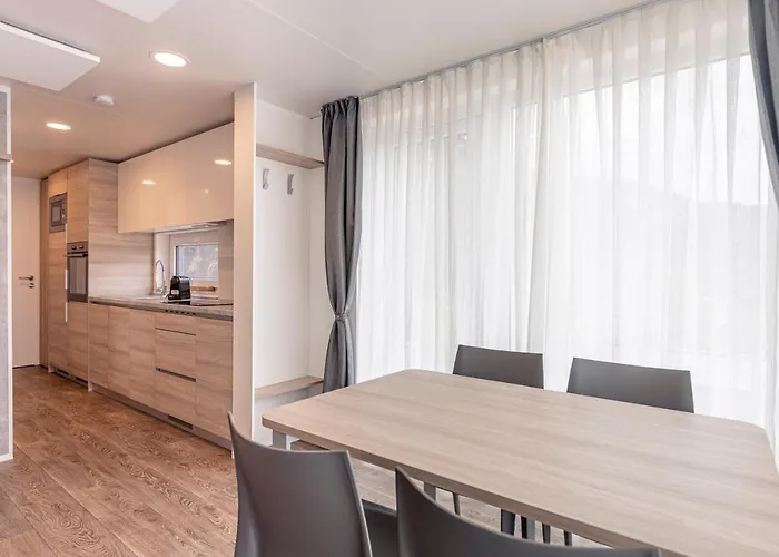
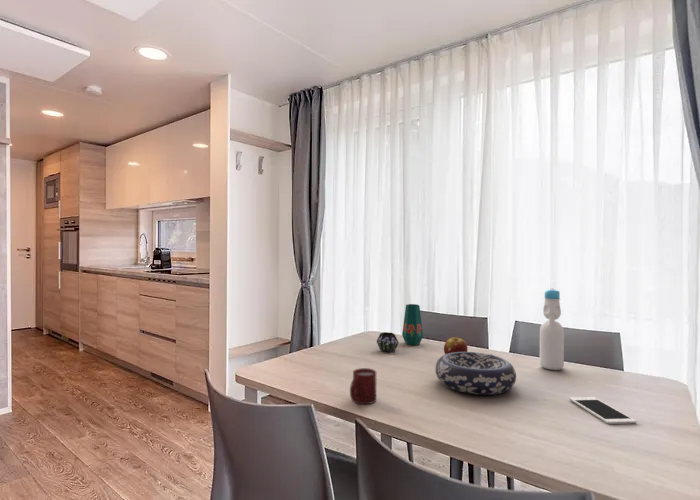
+ fruit [443,337,469,355]
+ decorative bowl [434,351,517,396]
+ vase [376,303,424,353]
+ cell phone [568,396,637,425]
+ bottle [539,287,565,371]
+ cup [349,367,377,405]
